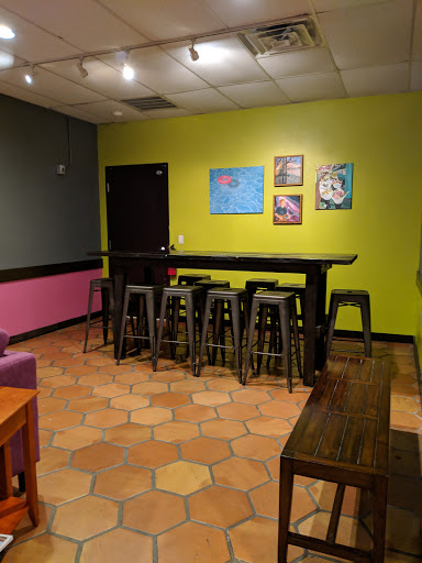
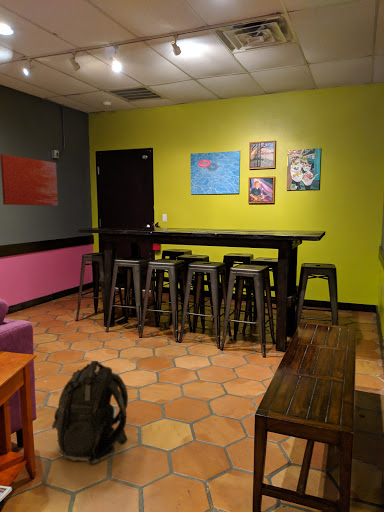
+ backpack [51,360,129,465]
+ wall art [0,153,59,207]
